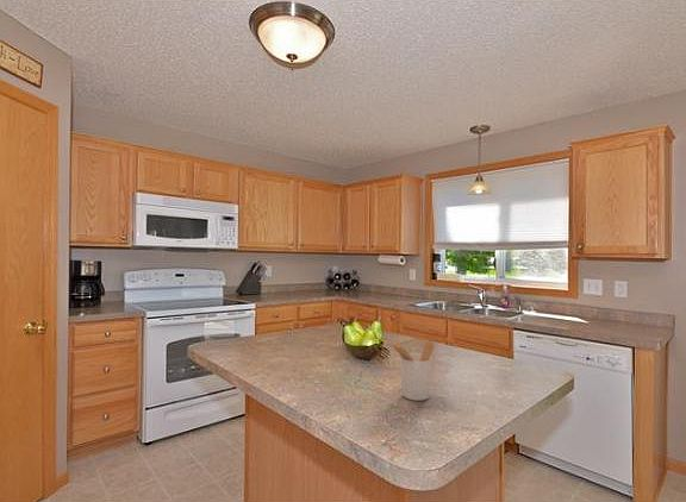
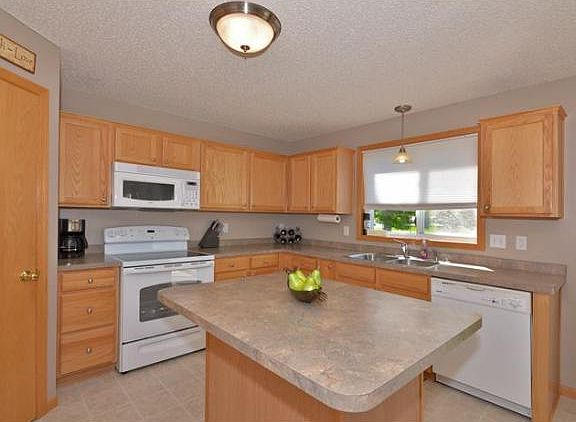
- utensil holder [391,340,435,402]
